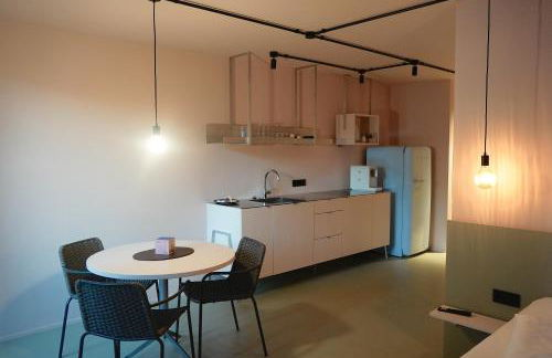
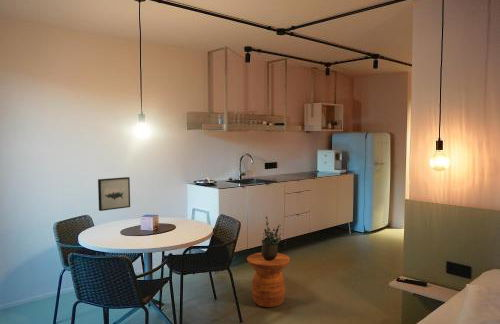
+ side table [246,252,291,308]
+ wall art [97,176,131,212]
+ potted plant [260,216,282,260]
